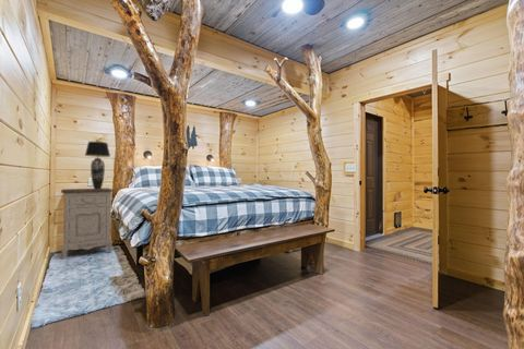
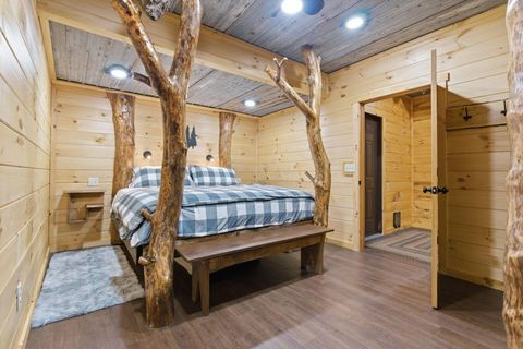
- table lamp [84,141,111,190]
- nightstand [60,188,115,261]
